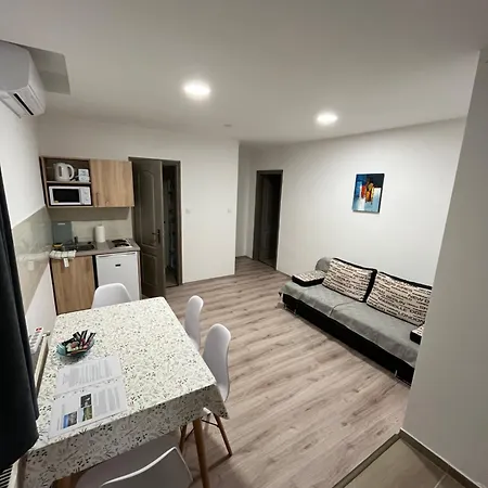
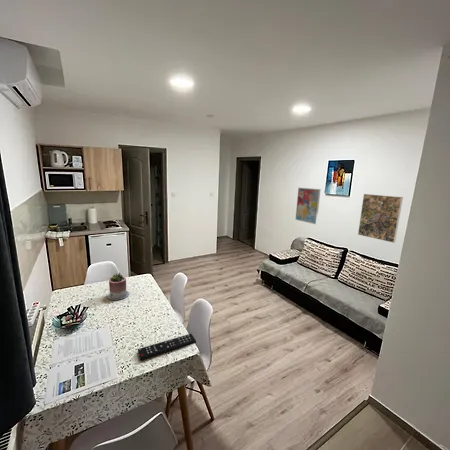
+ remote control [137,333,197,361]
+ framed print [357,193,404,244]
+ wall art [294,187,322,225]
+ succulent planter [107,272,130,301]
